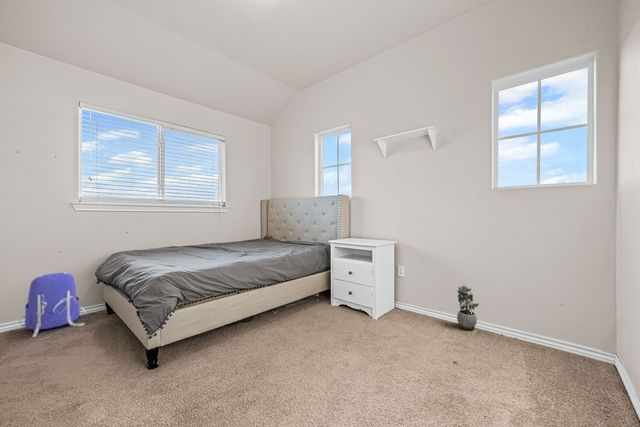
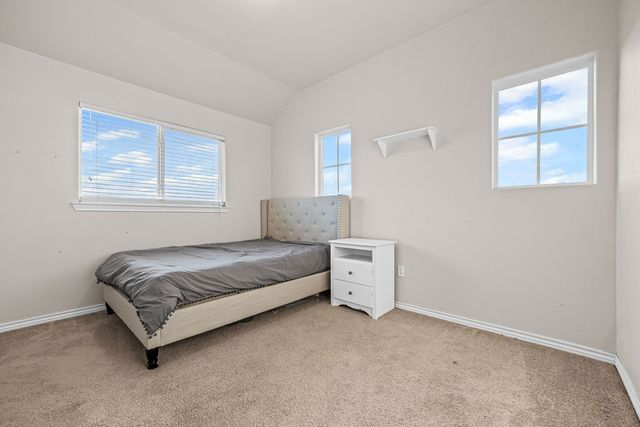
- backpack [18,271,87,338]
- potted plant [456,284,480,330]
